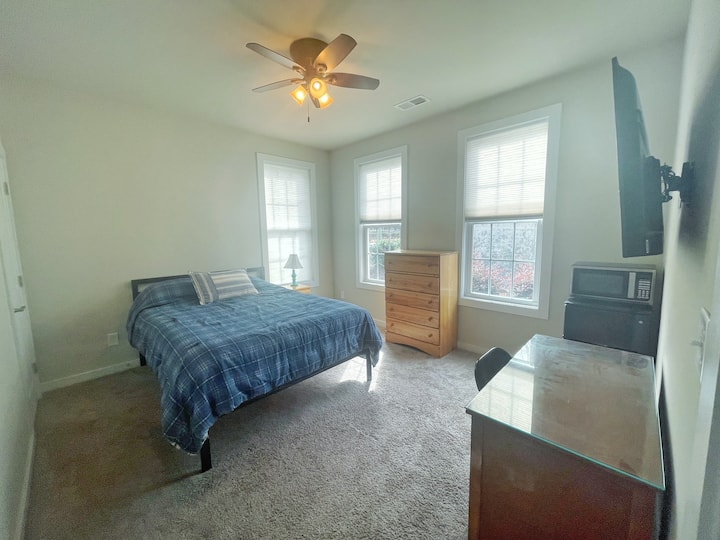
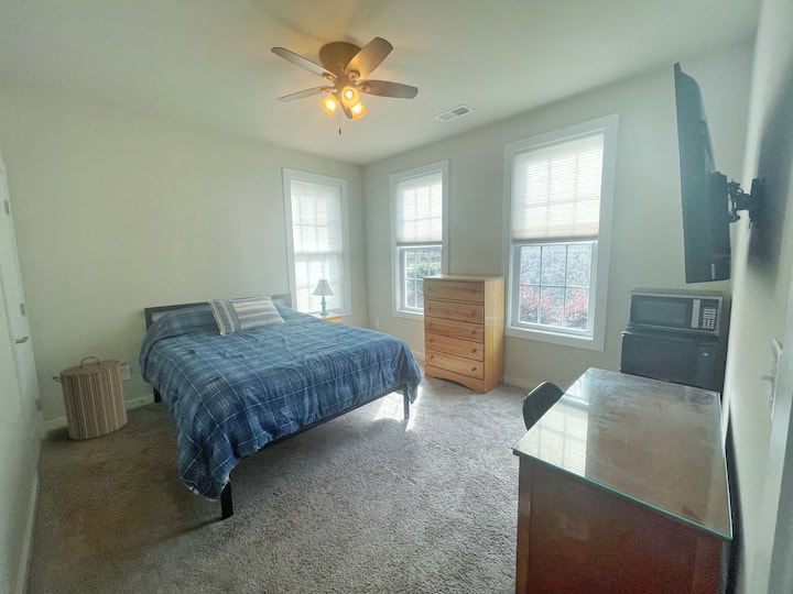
+ laundry hamper [51,355,129,441]
